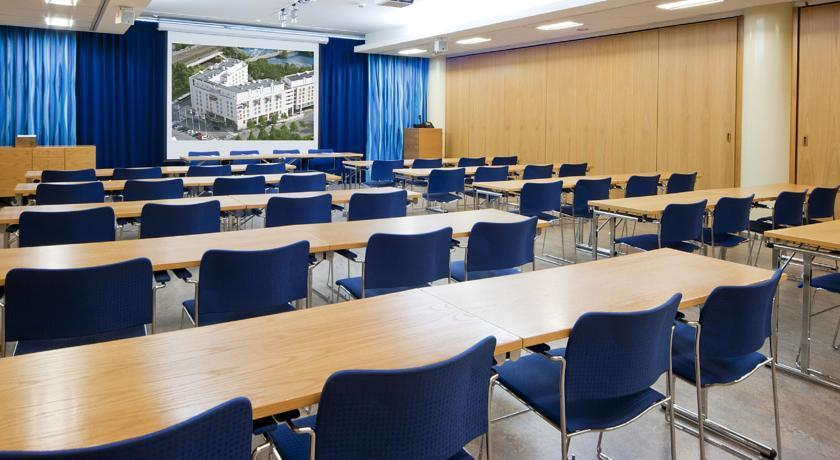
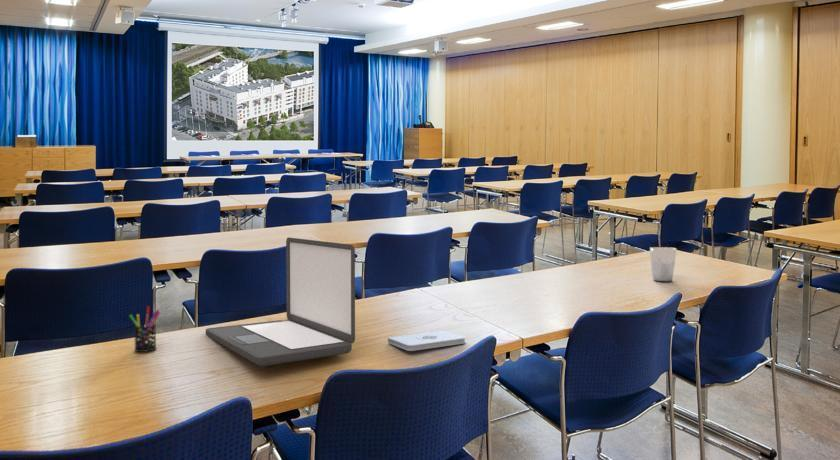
+ notepad [387,330,466,352]
+ laptop [205,237,356,367]
+ pen holder [128,305,161,353]
+ drinking glass [649,246,678,282]
